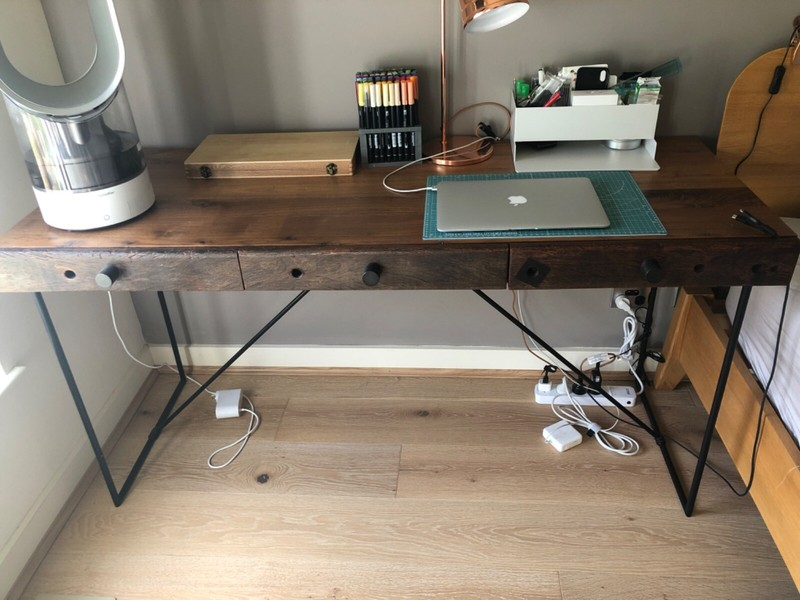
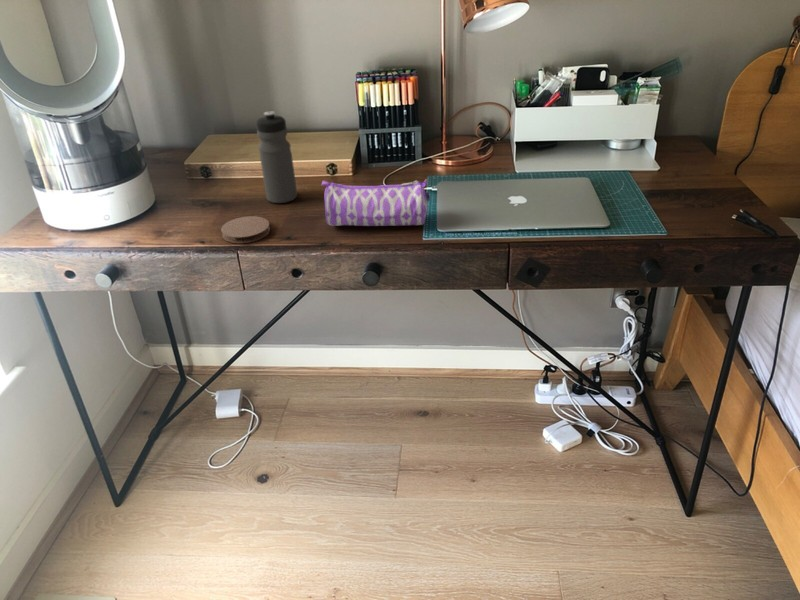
+ coaster [220,215,271,244]
+ pencil case [321,178,431,227]
+ water bottle [255,110,298,204]
